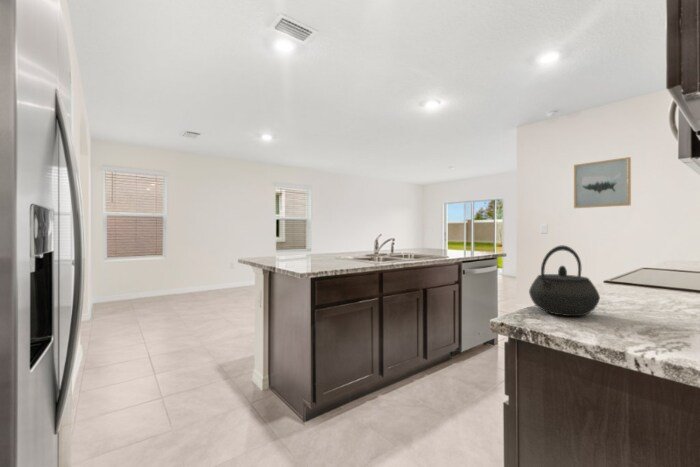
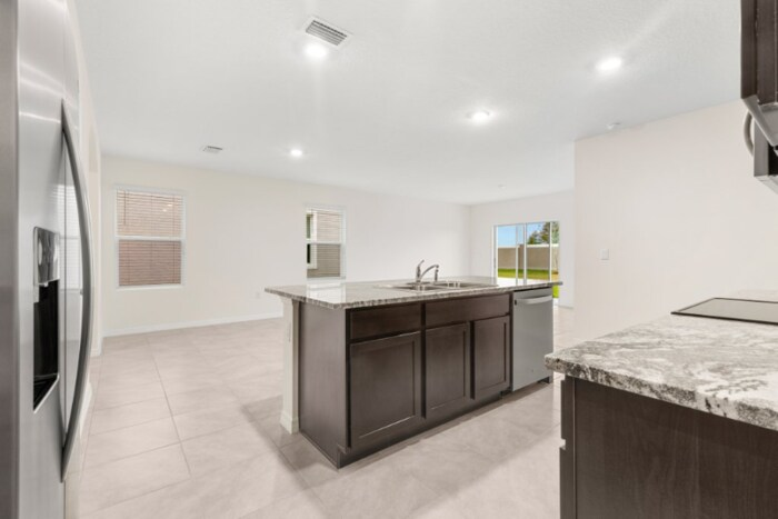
- wall art [573,156,632,209]
- kettle [528,244,601,317]
